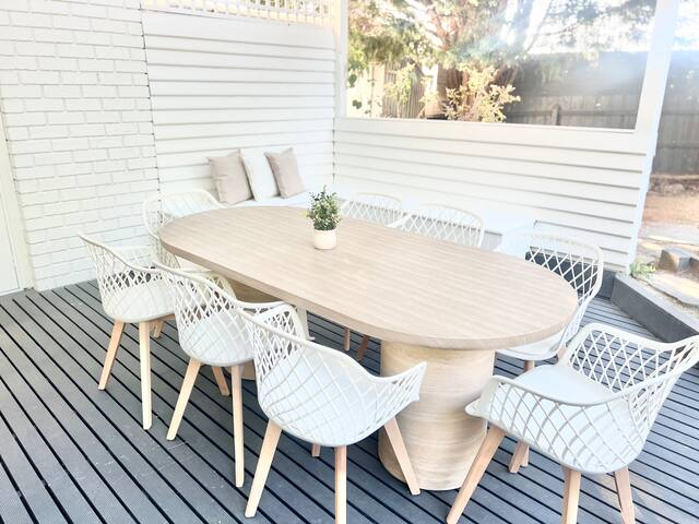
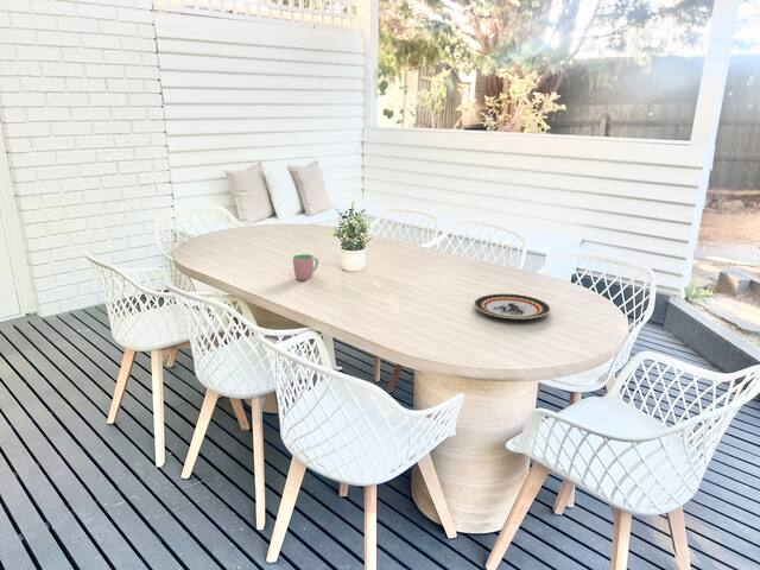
+ plate [473,293,551,321]
+ cup [292,253,319,281]
